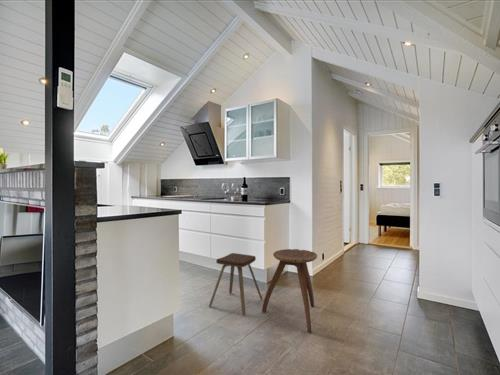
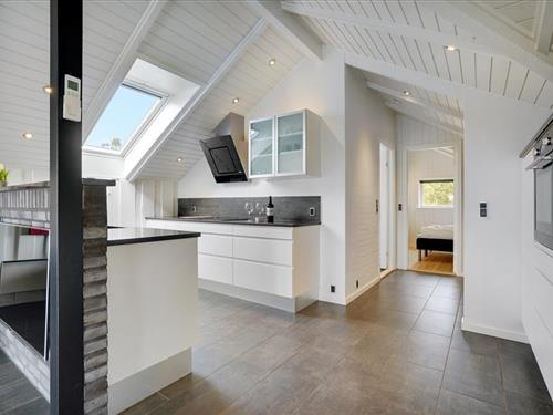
- stool [261,248,318,334]
- music stool [208,252,263,316]
